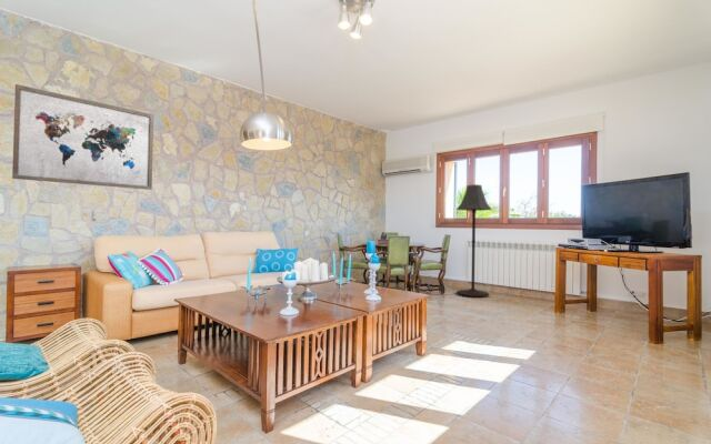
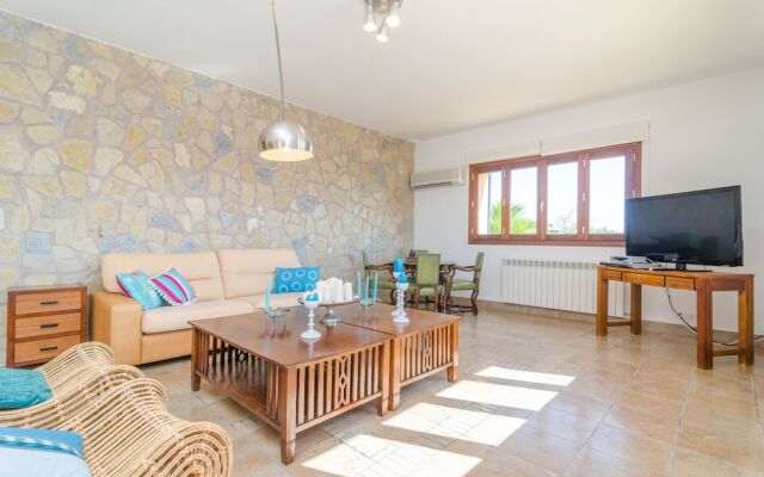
- floor lamp [455,183,493,299]
- wall art [11,83,154,191]
